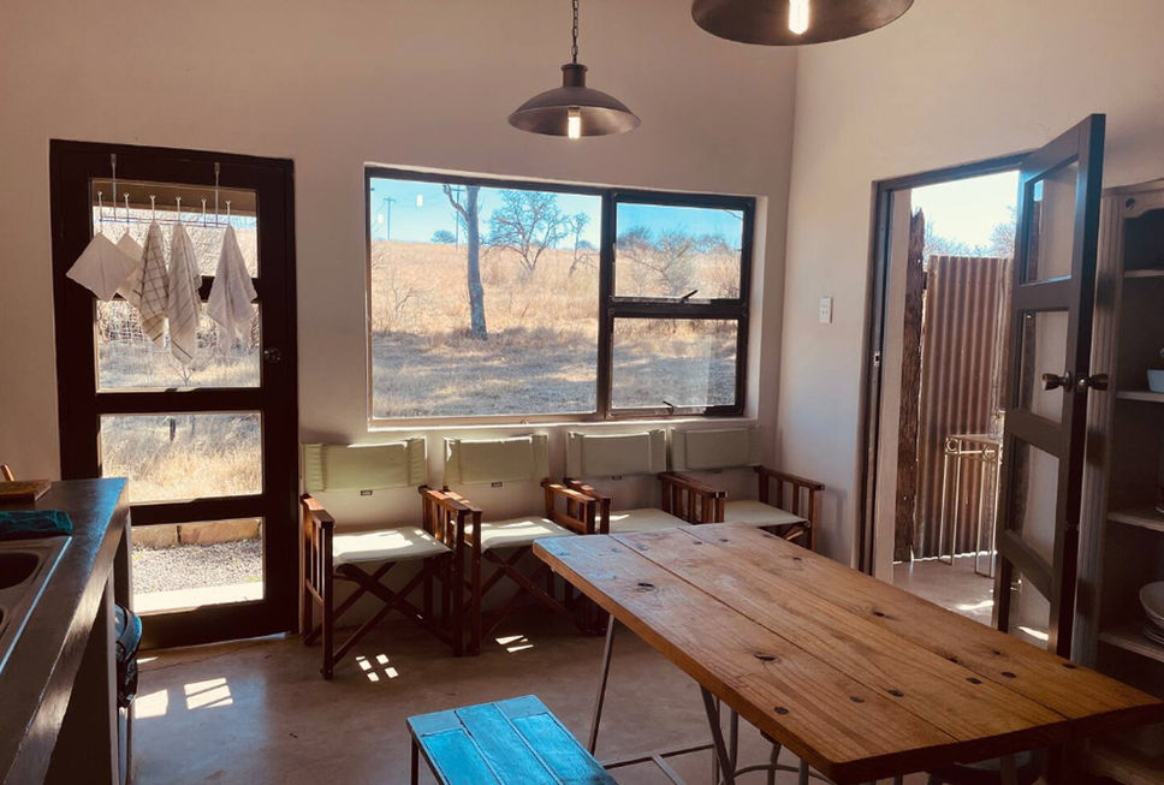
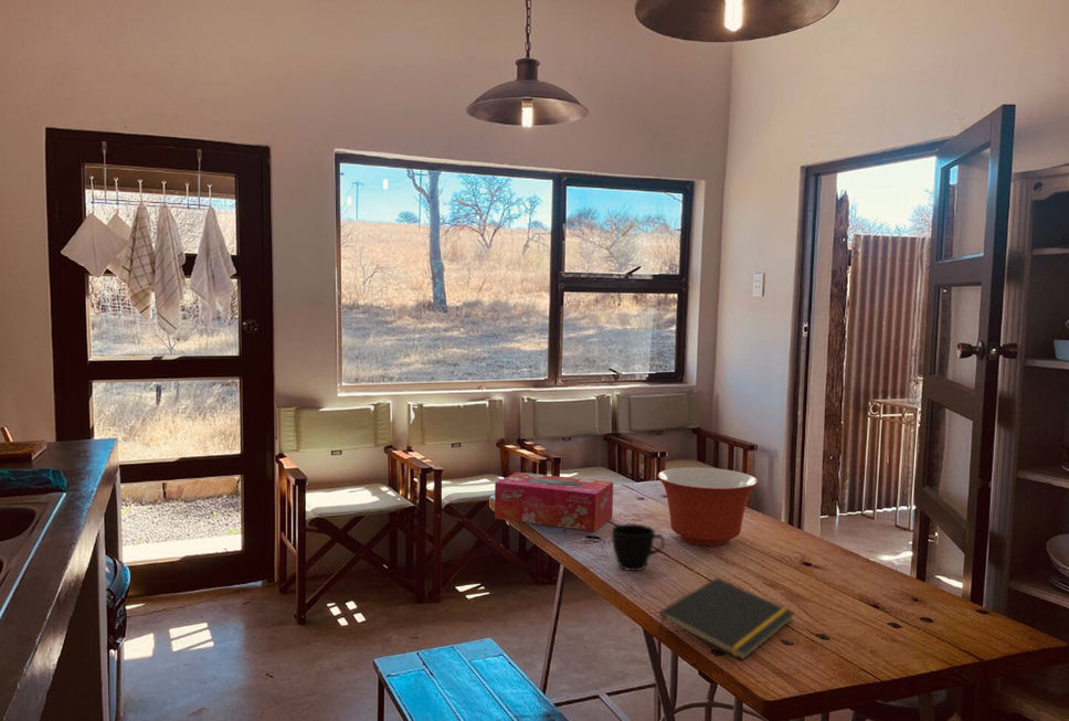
+ notepad [657,576,795,660]
+ mixing bowl [657,466,759,547]
+ cup [611,522,666,572]
+ tissue box [494,471,614,532]
